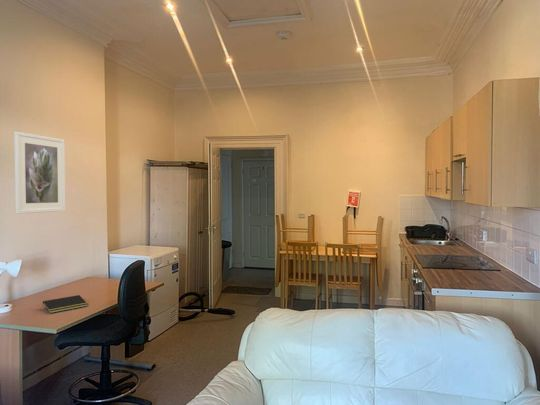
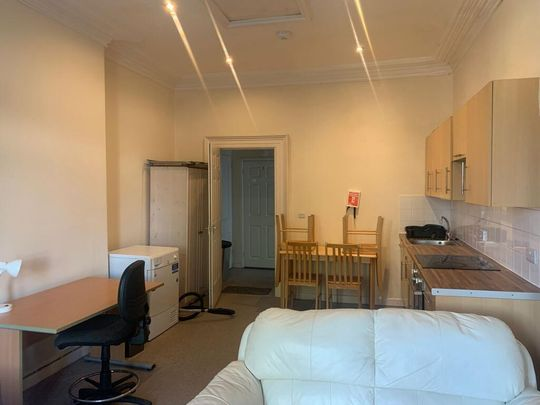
- notepad [41,294,88,314]
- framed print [13,131,66,215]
